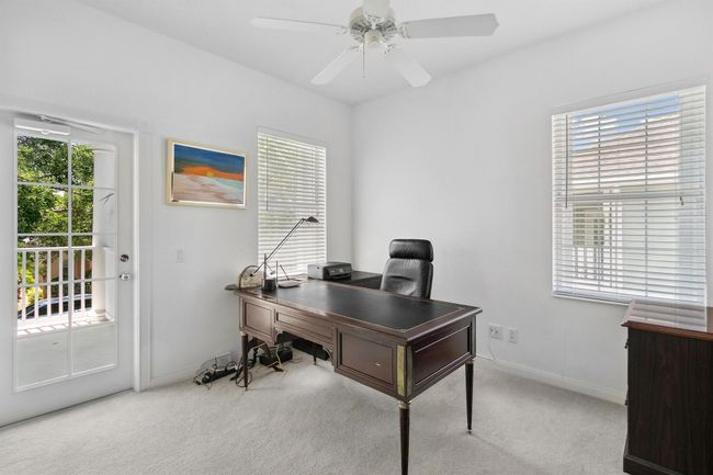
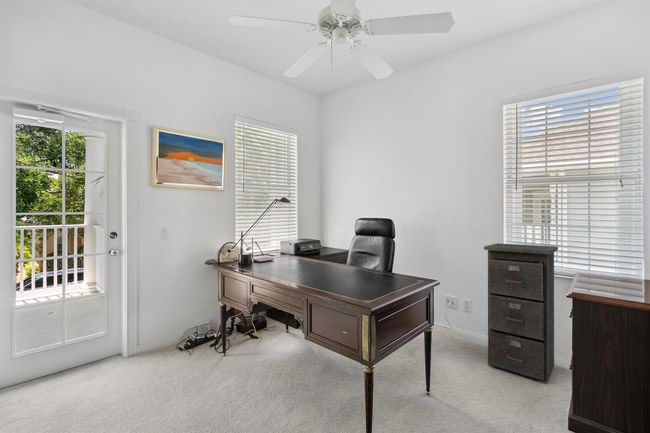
+ filing cabinet [483,242,559,384]
